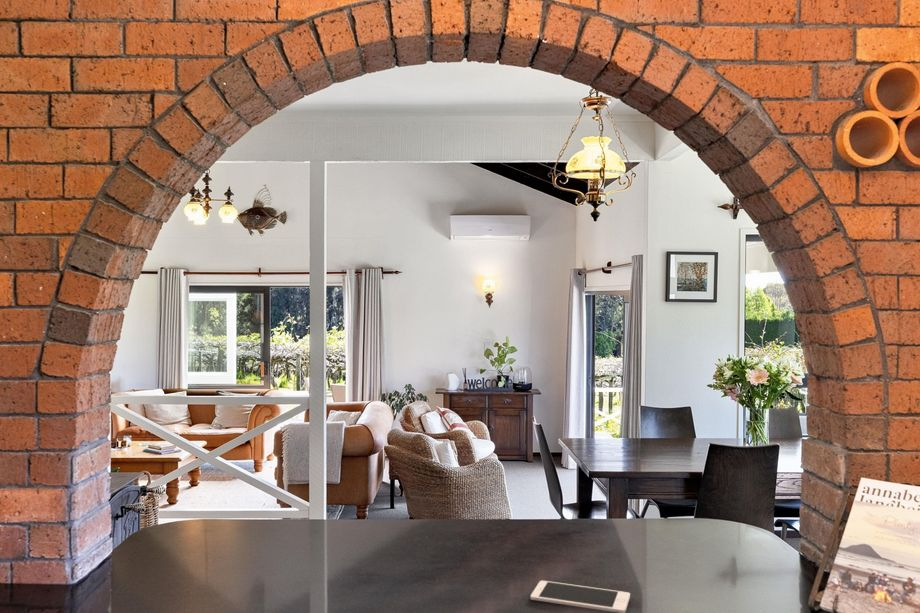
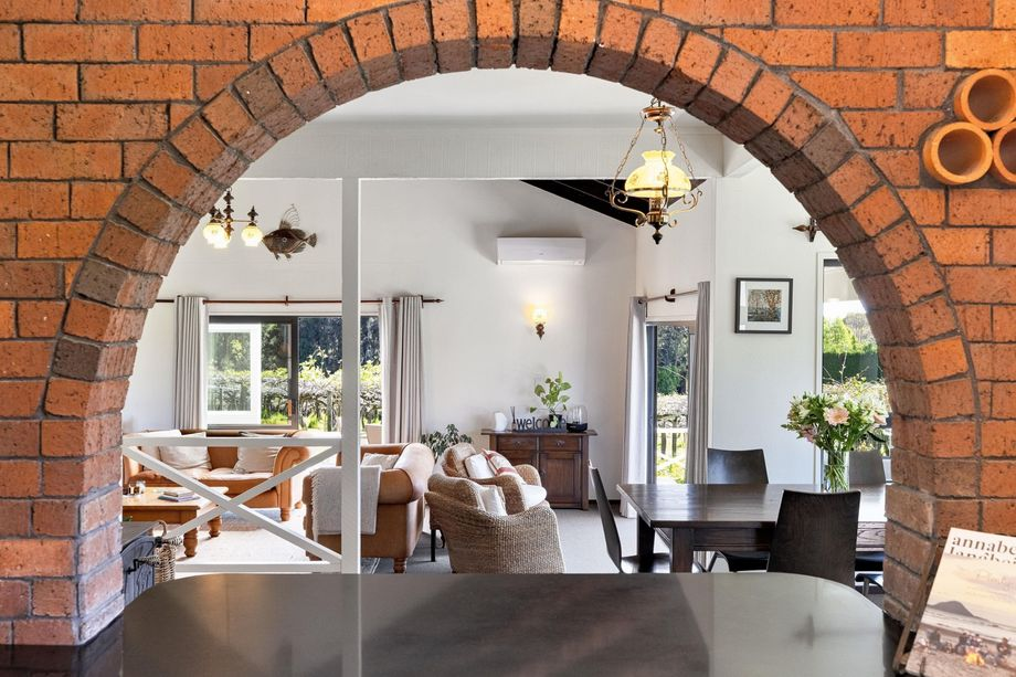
- cell phone [529,580,631,613]
